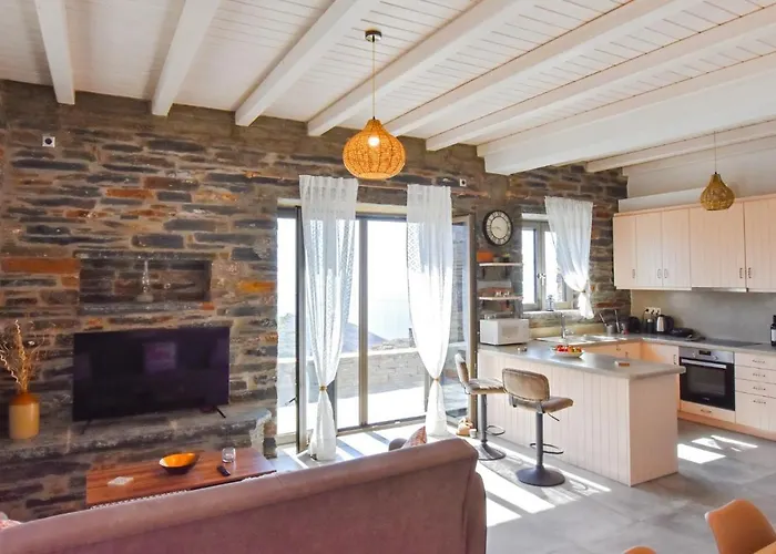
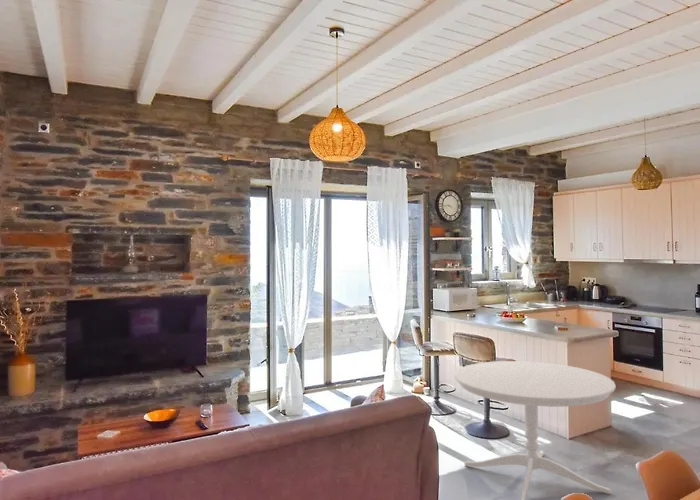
+ dining table [454,360,617,500]
